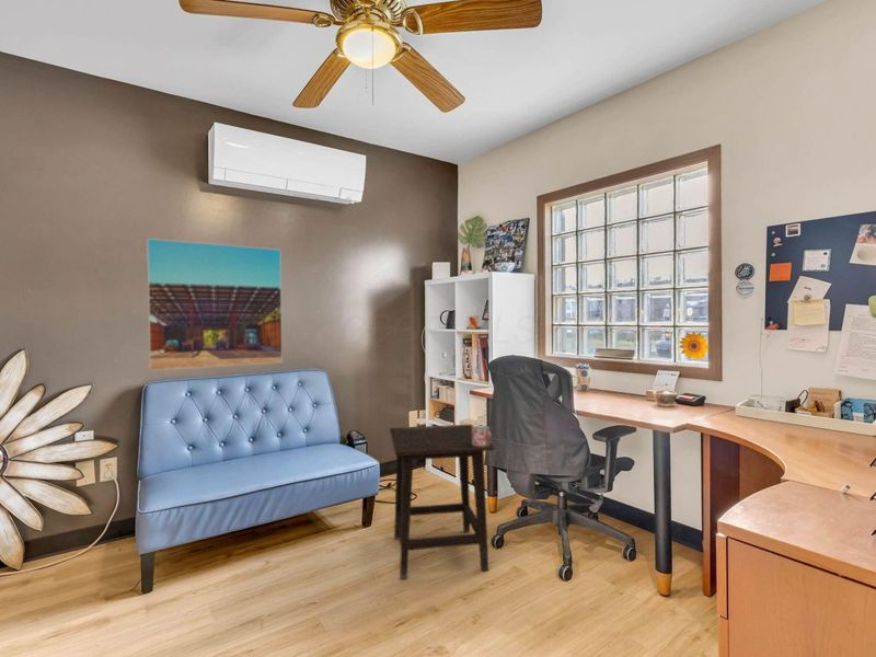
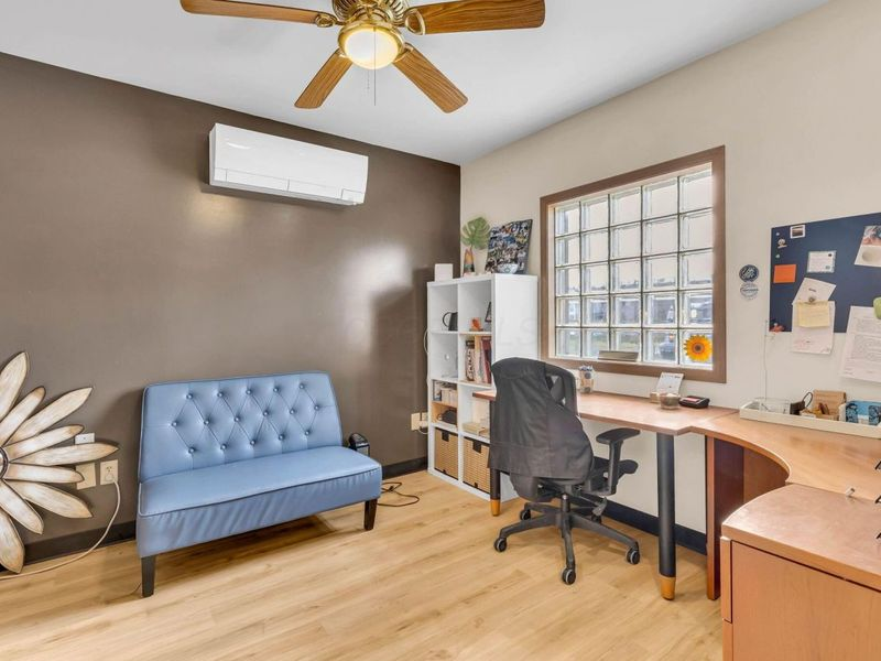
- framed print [146,238,284,371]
- side table [389,424,496,579]
- mug [472,425,492,447]
